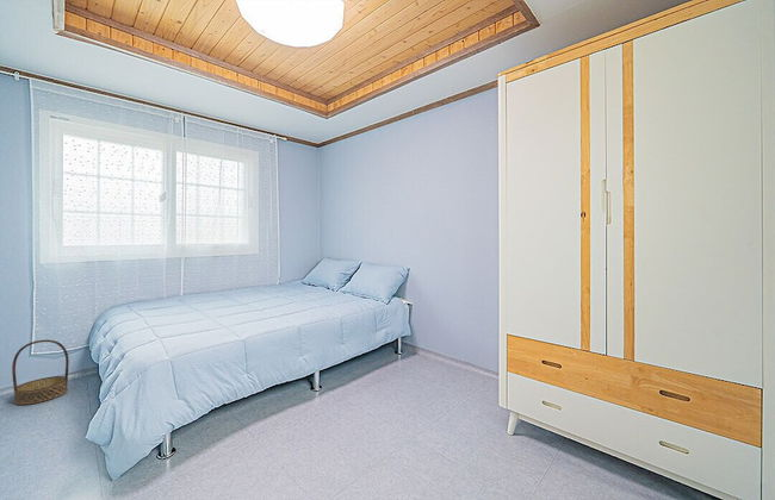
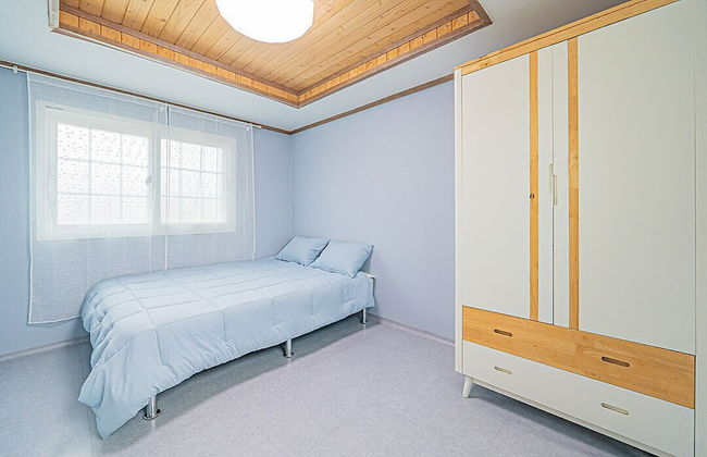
- basket [11,338,70,406]
